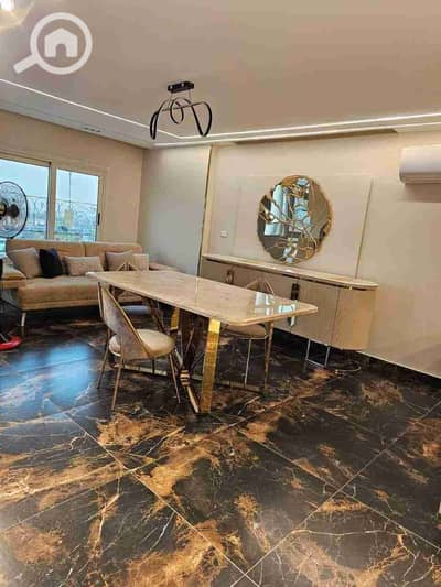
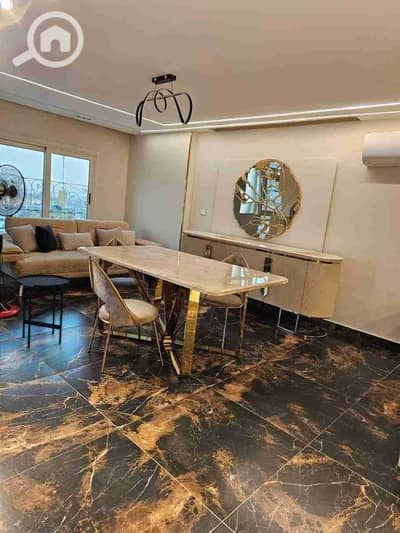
+ side table [15,273,71,349]
